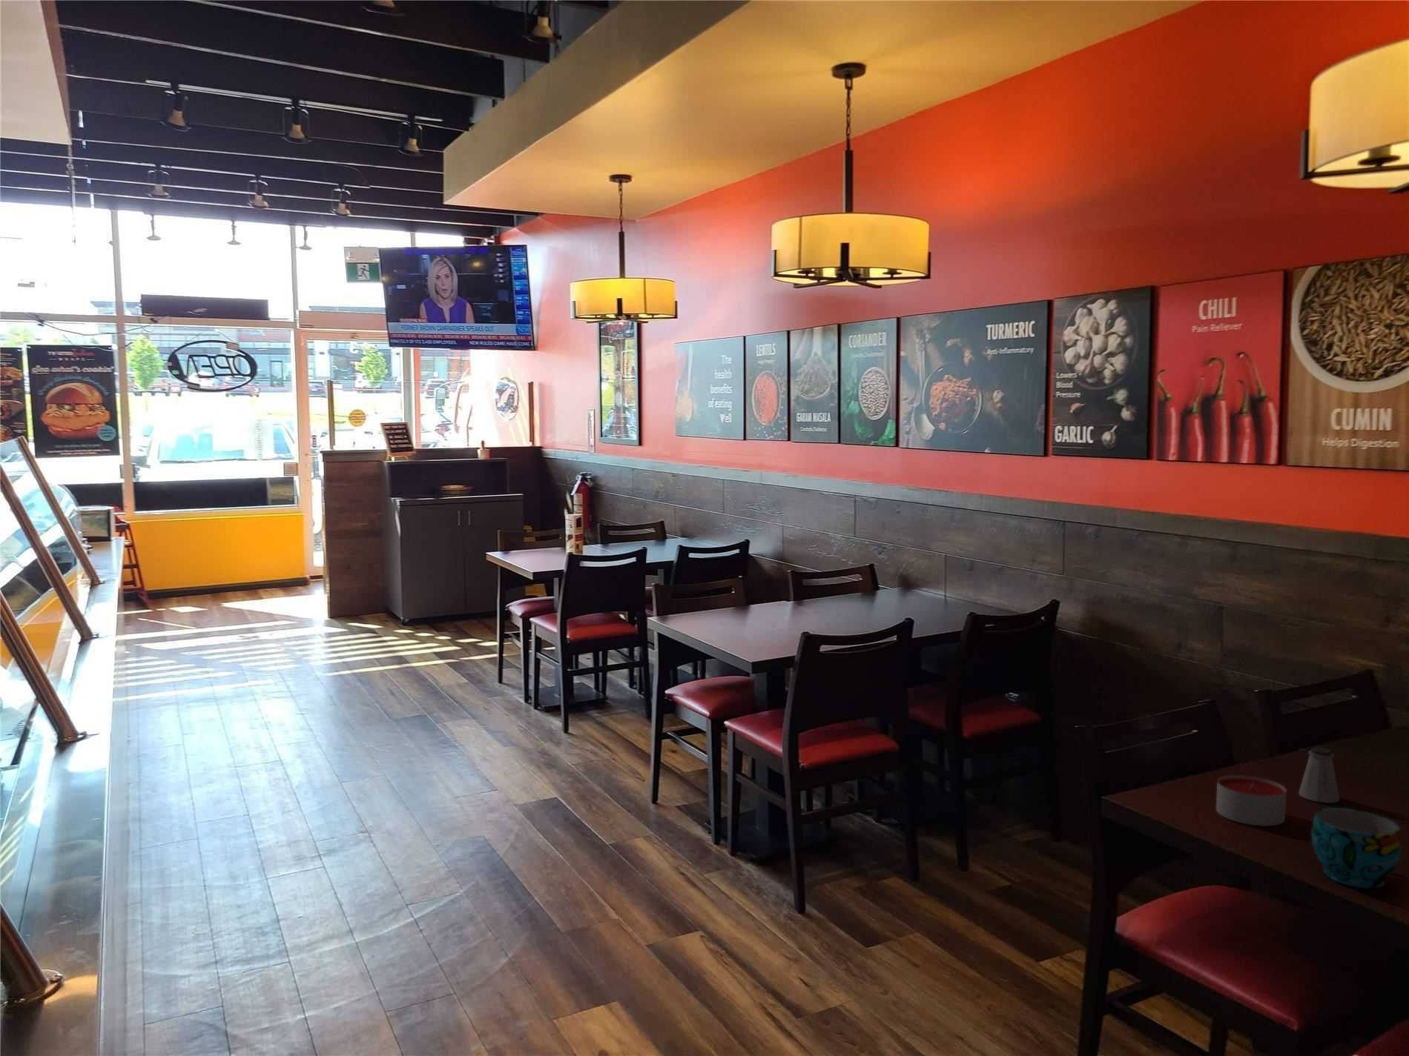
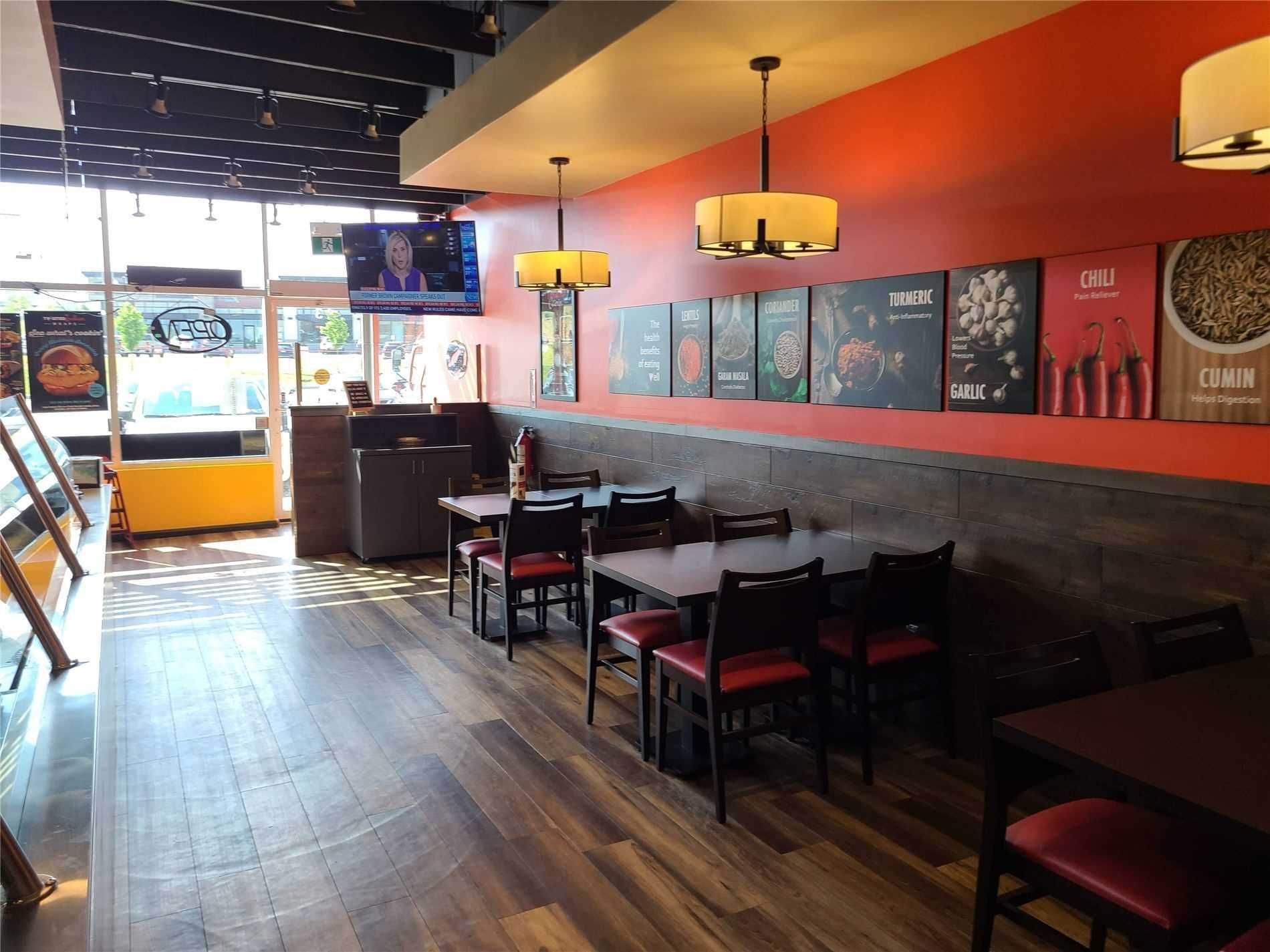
- candle [1216,774,1287,827]
- saltshaker [1298,747,1340,804]
- cup [1311,808,1402,890]
